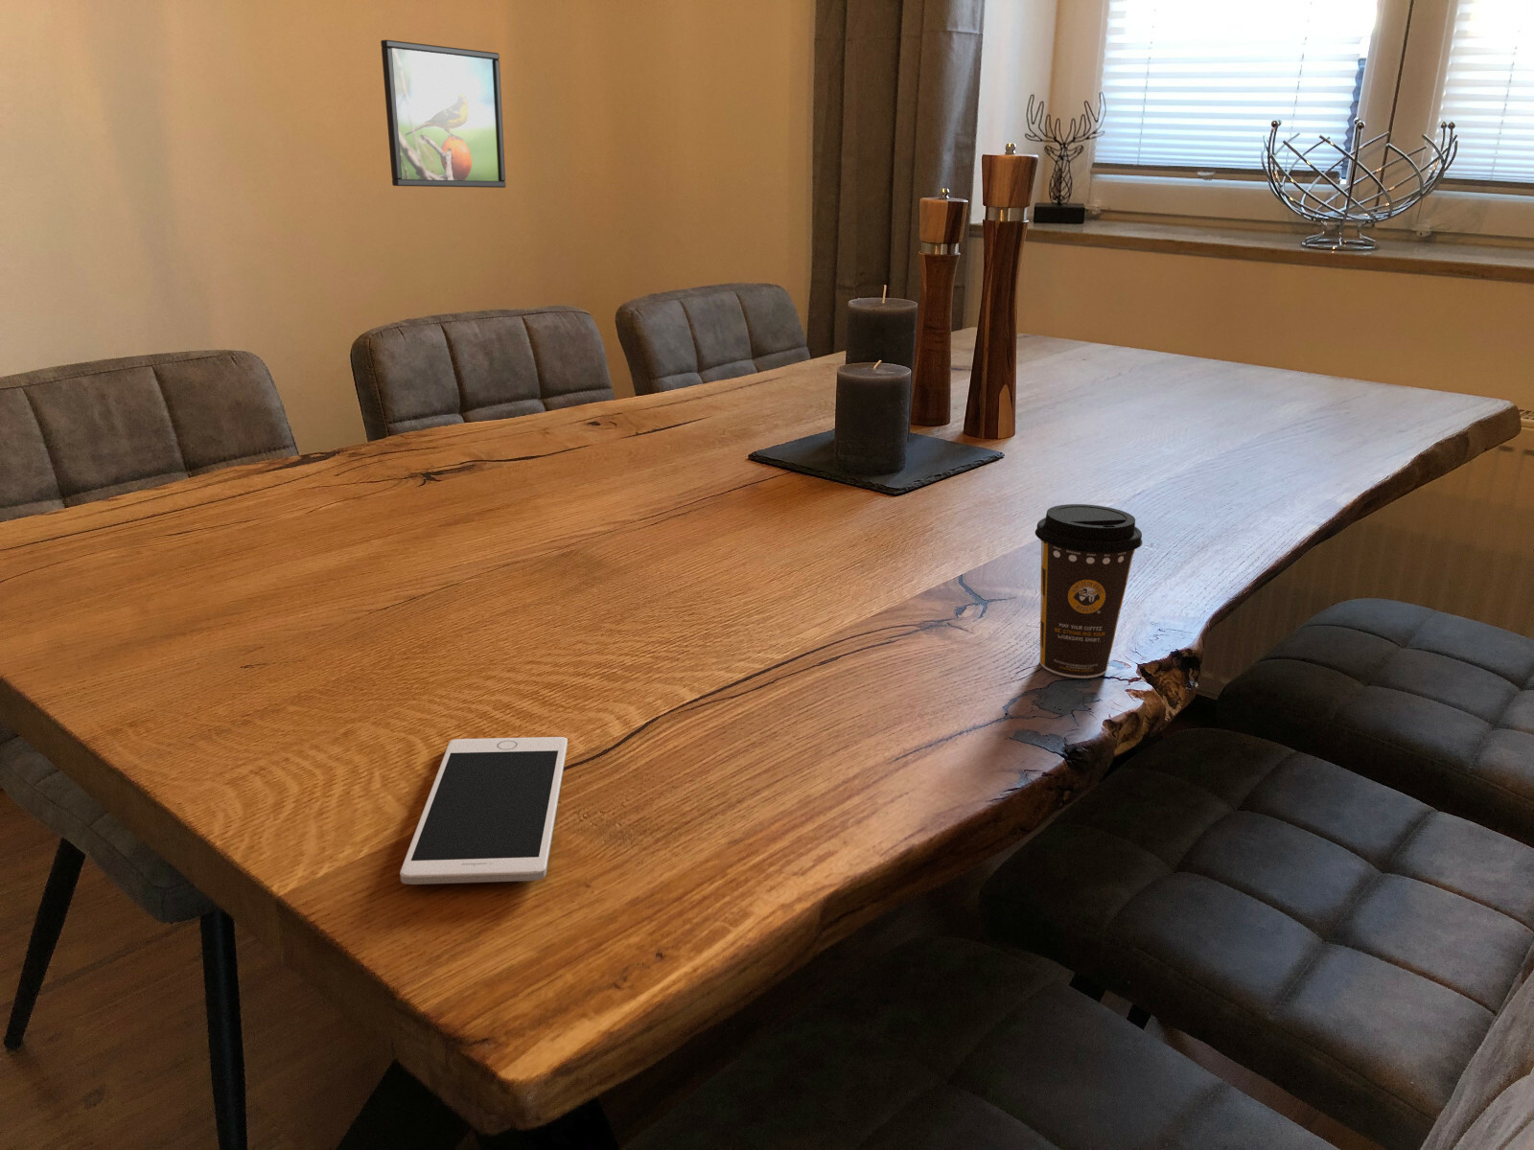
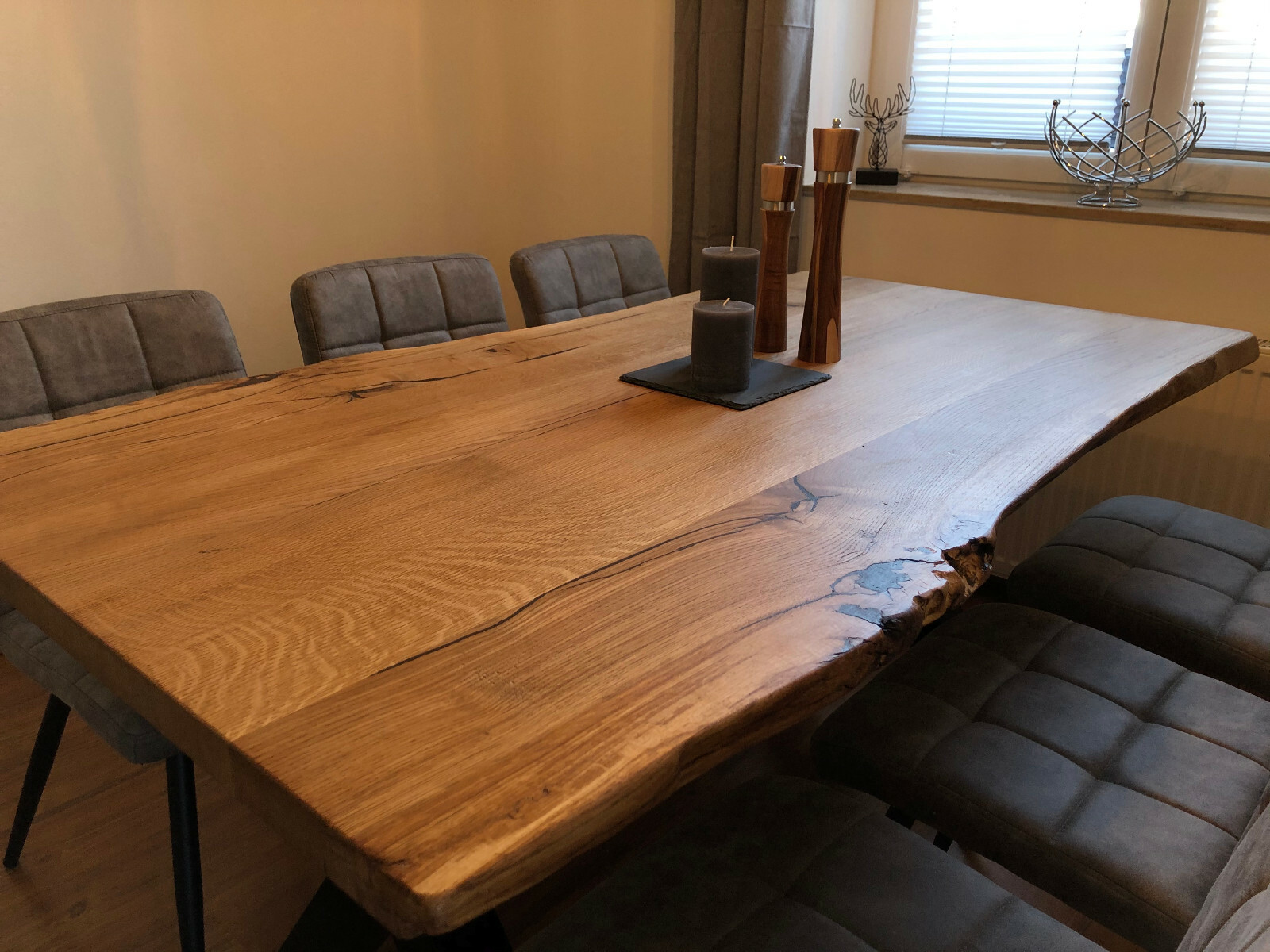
- cell phone [399,736,569,885]
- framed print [379,39,506,188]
- coffee cup [1034,504,1143,679]
